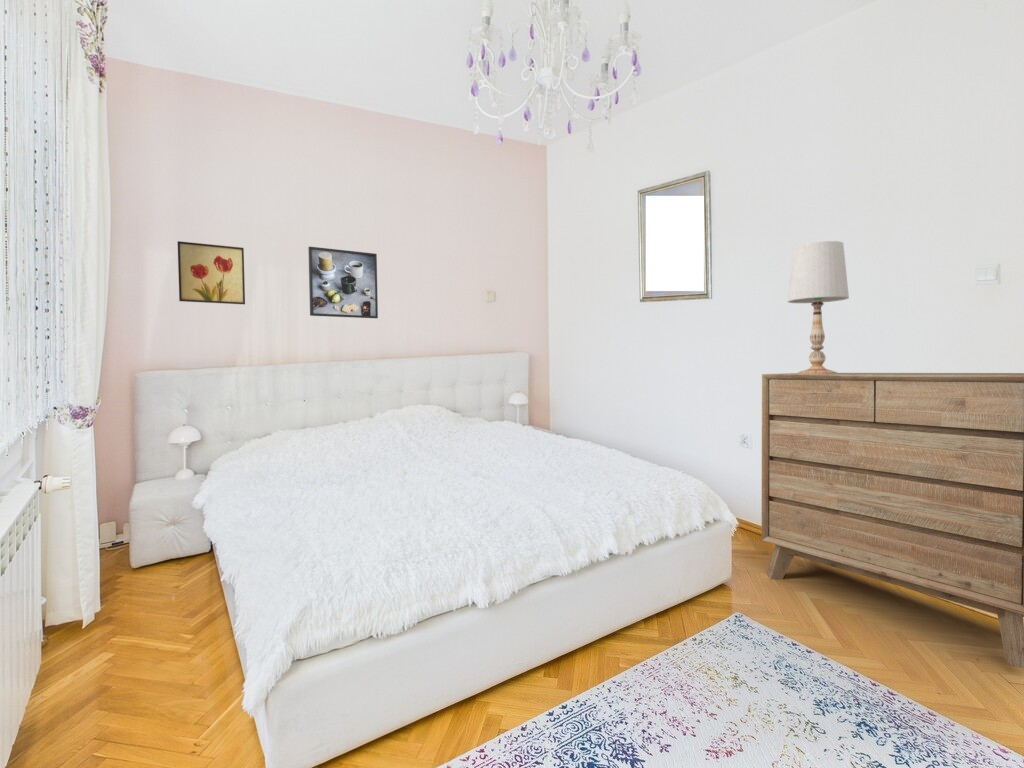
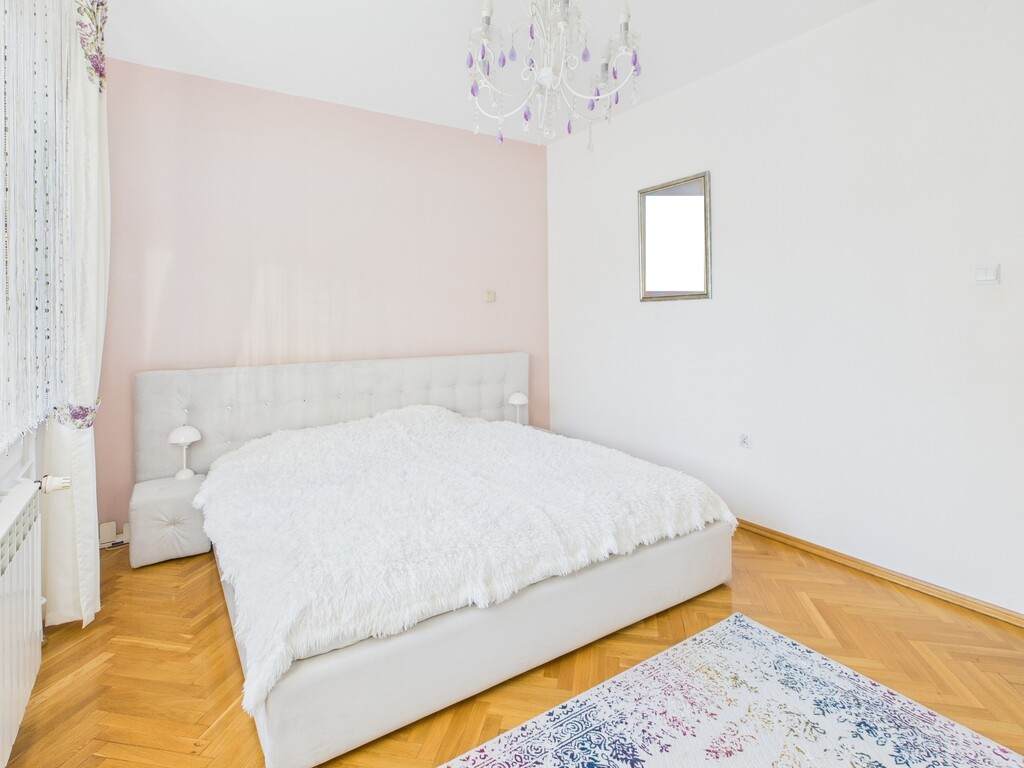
- wall art [177,240,246,305]
- dresser [761,372,1024,669]
- table lamp [787,240,850,374]
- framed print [307,246,379,319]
